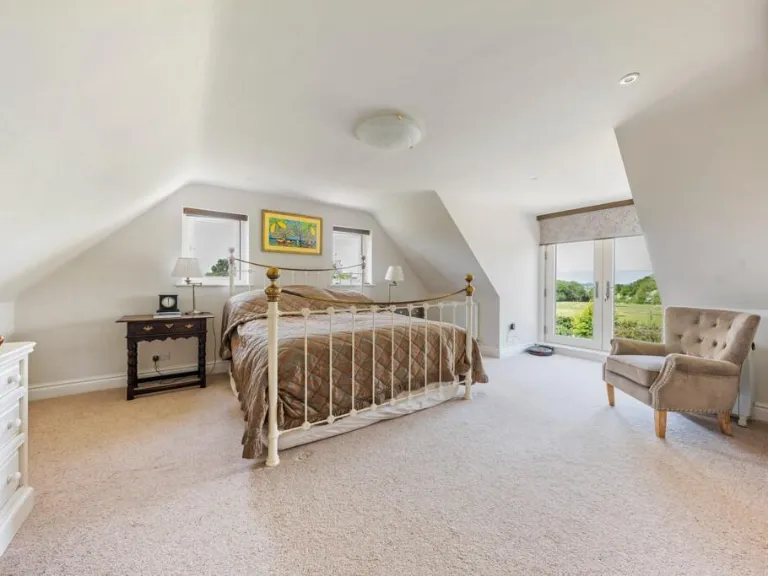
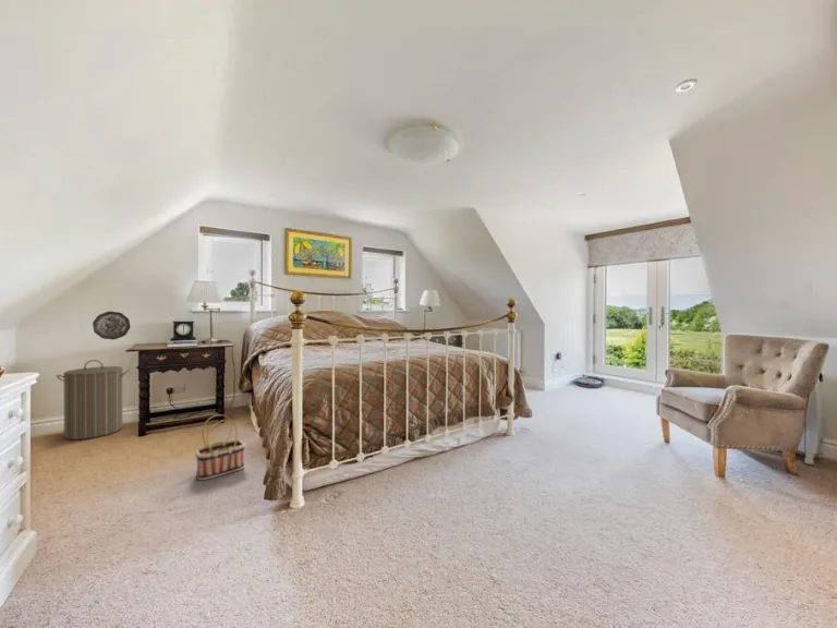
+ laundry hamper [56,359,131,440]
+ decorative plate [92,311,131,340]
+ basket [194,413,246,481]
